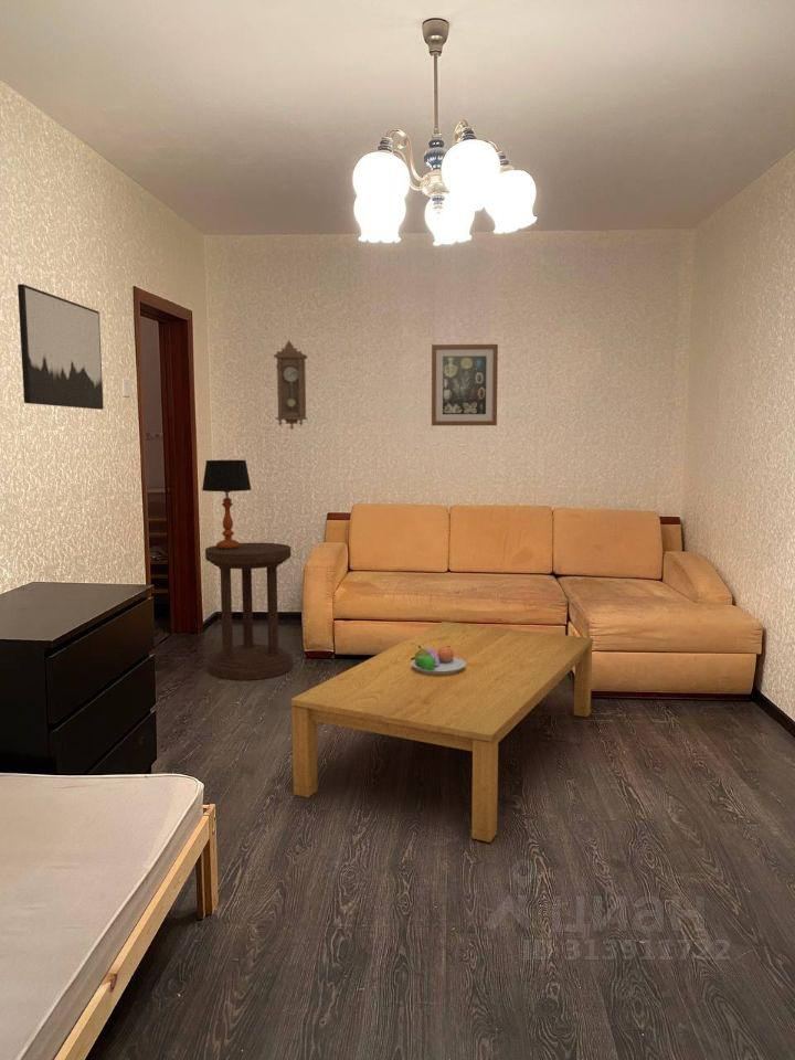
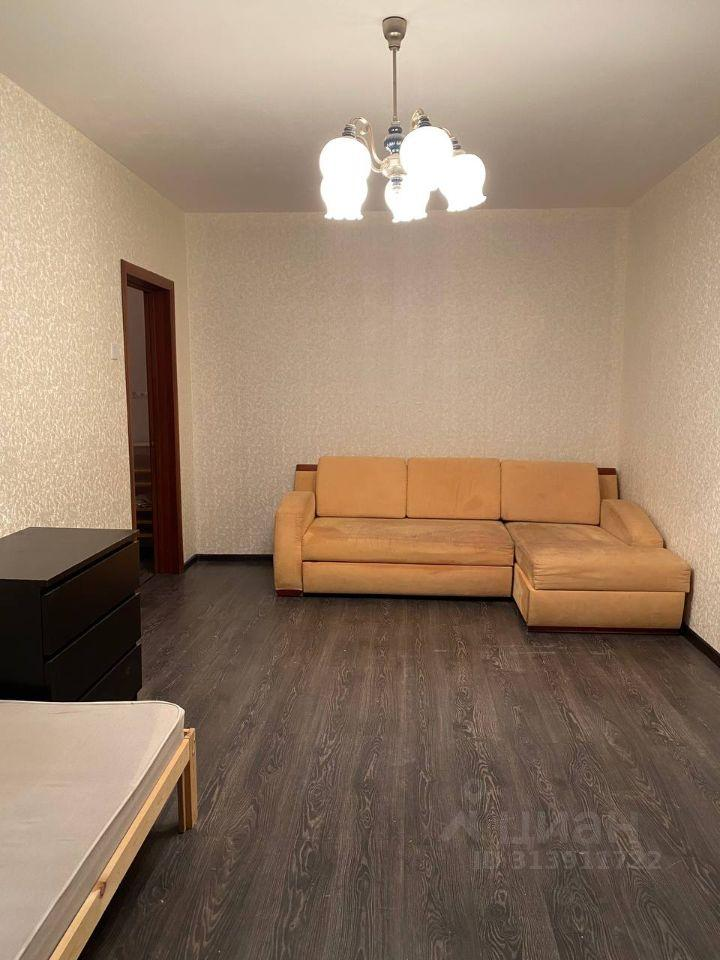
- wall art [431,343,499,427]
- fruit bowl [411,646,466,675]
- table lamp [201,459,253,550]
- side table [204,542,294,681]
- wall art [17,283,105,411]
- pendulum clock [273,340,309,431]
- coffee table [290,621,594,844]
